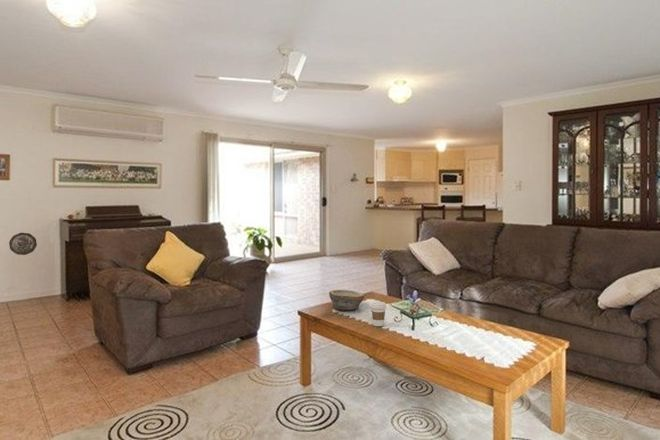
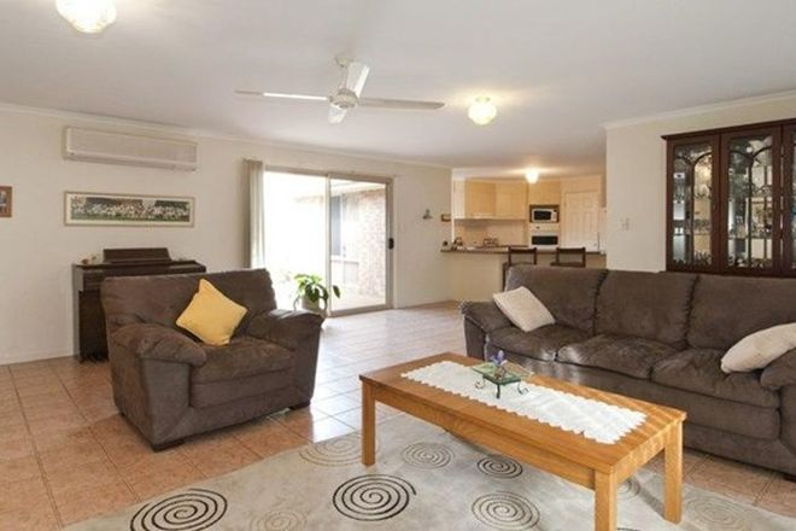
- bowl [328,289,365,311]
- coffee cup [369,301,388,327]
- decorative plate [8,232,38,256]
